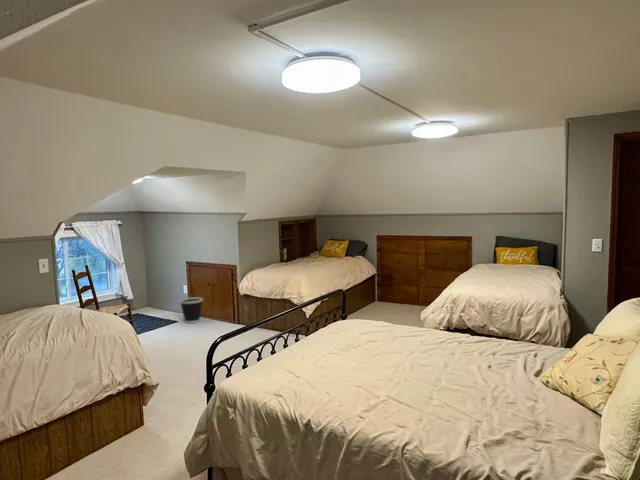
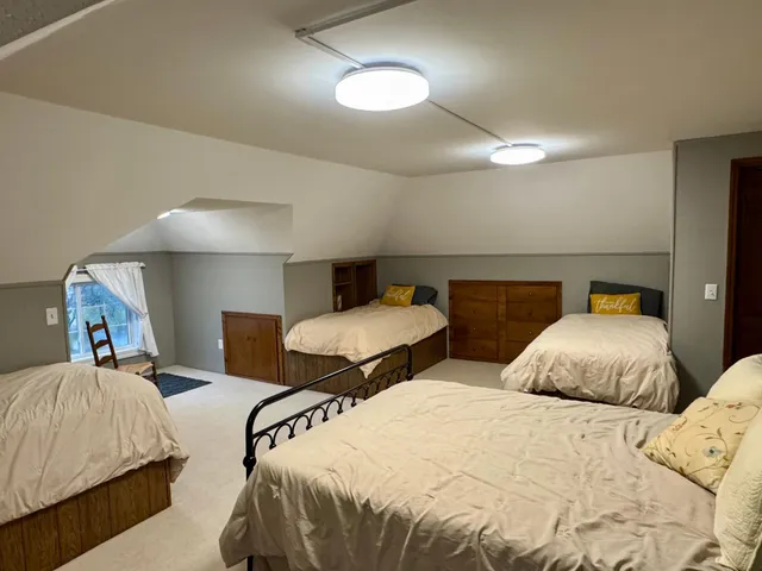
- wastebasket [179,296,204,324]
